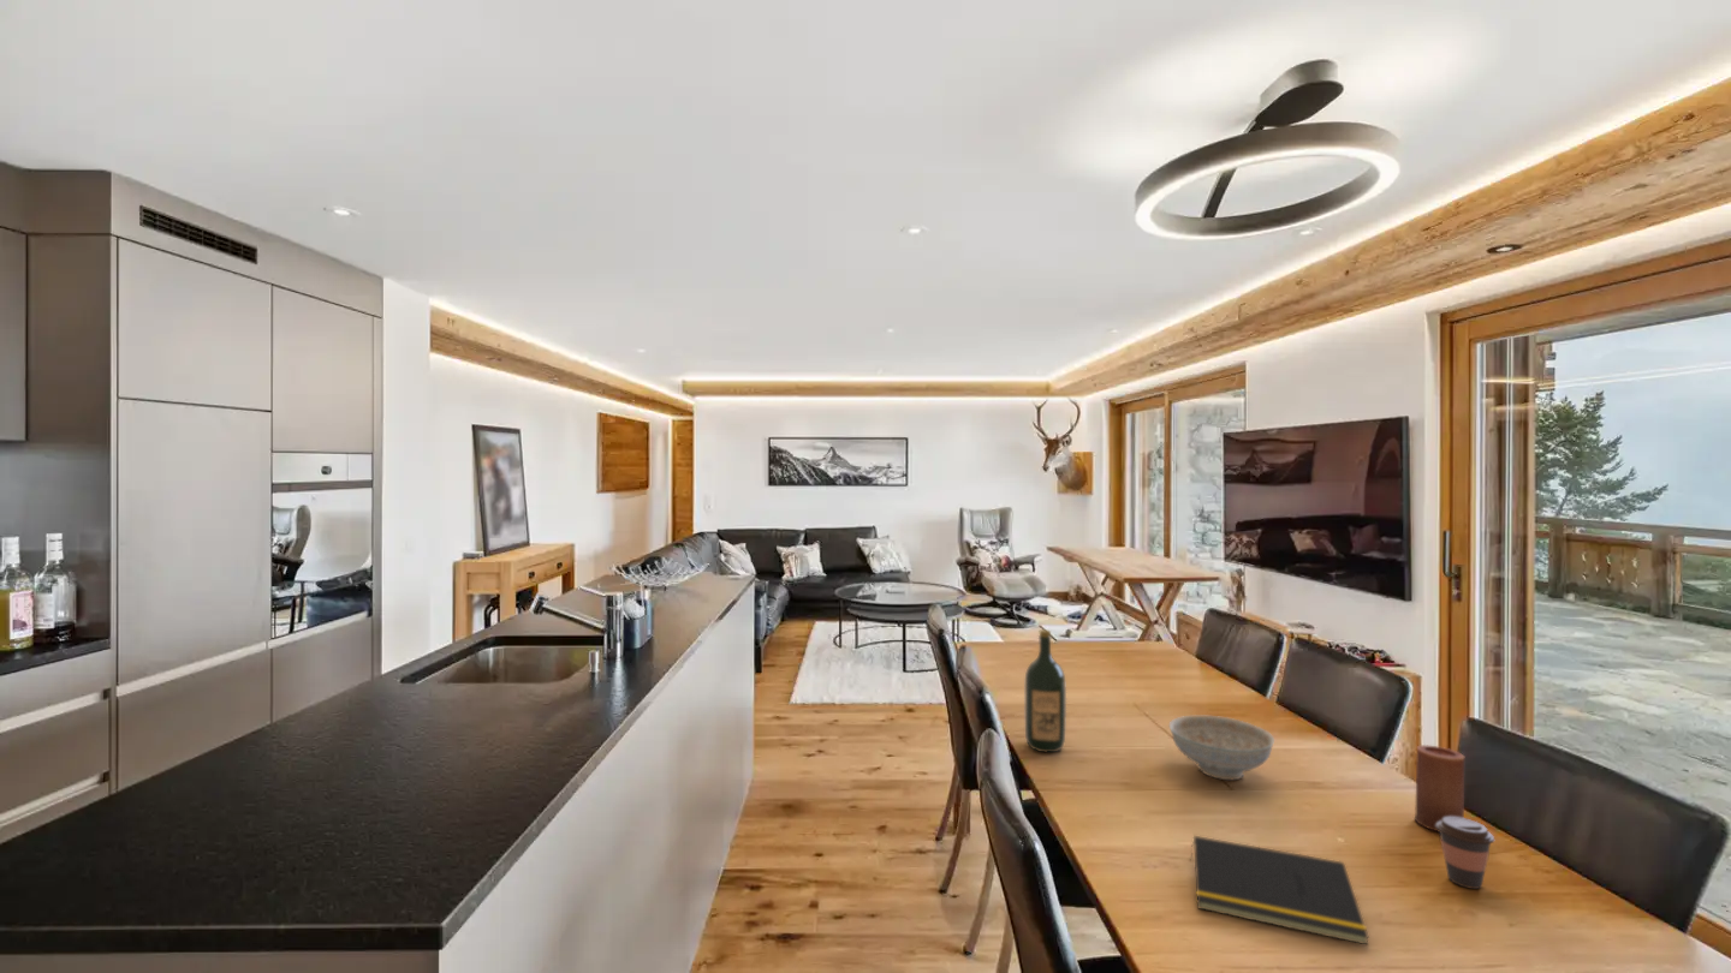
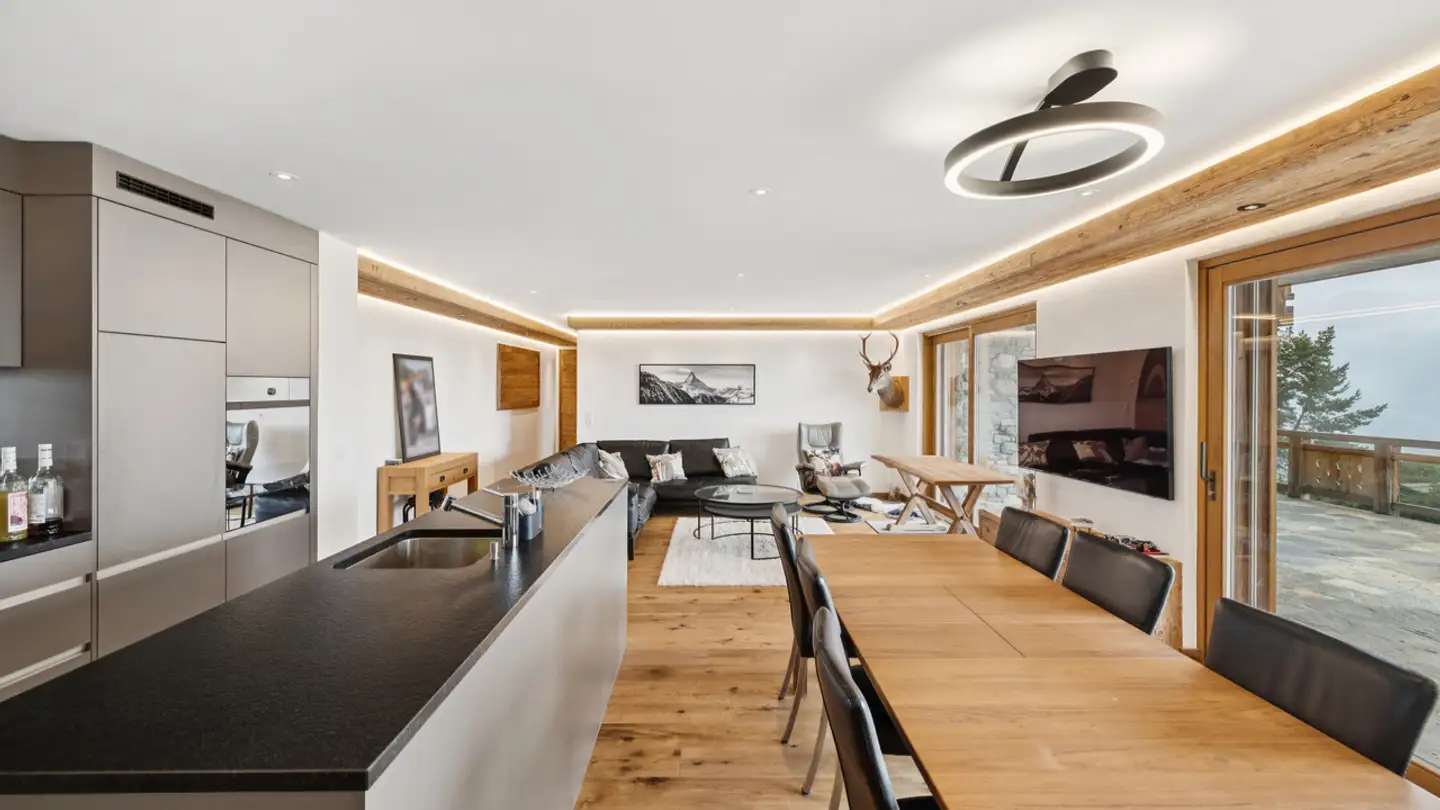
- notepad [1189,835,1370,947]
- wine bottle [1024,628,1067,753]
- candle [1412,744,1465,834]
- coffee cup [1435,817,1495,890]
- decorative bowl [1168,715,1275,781]
